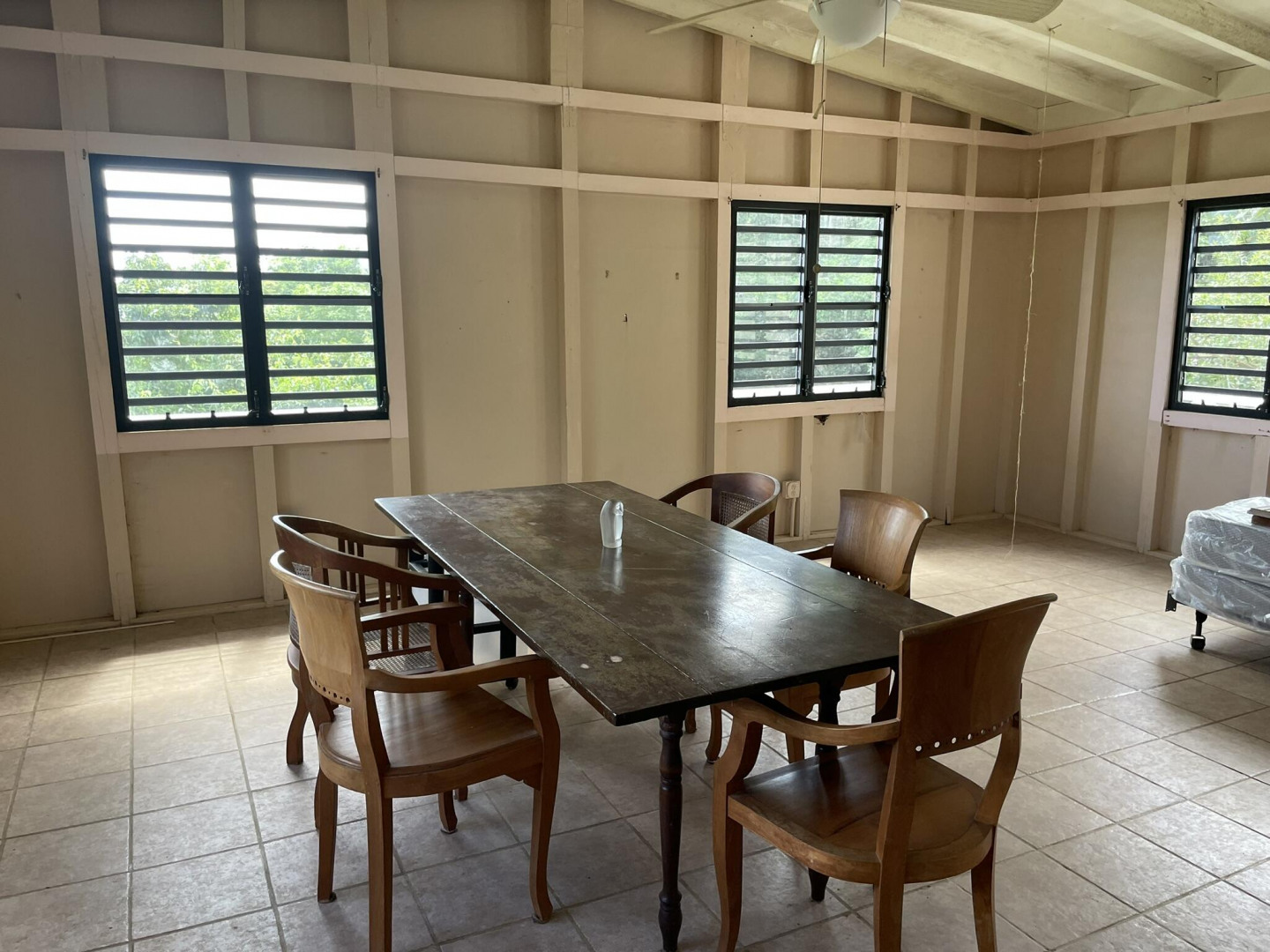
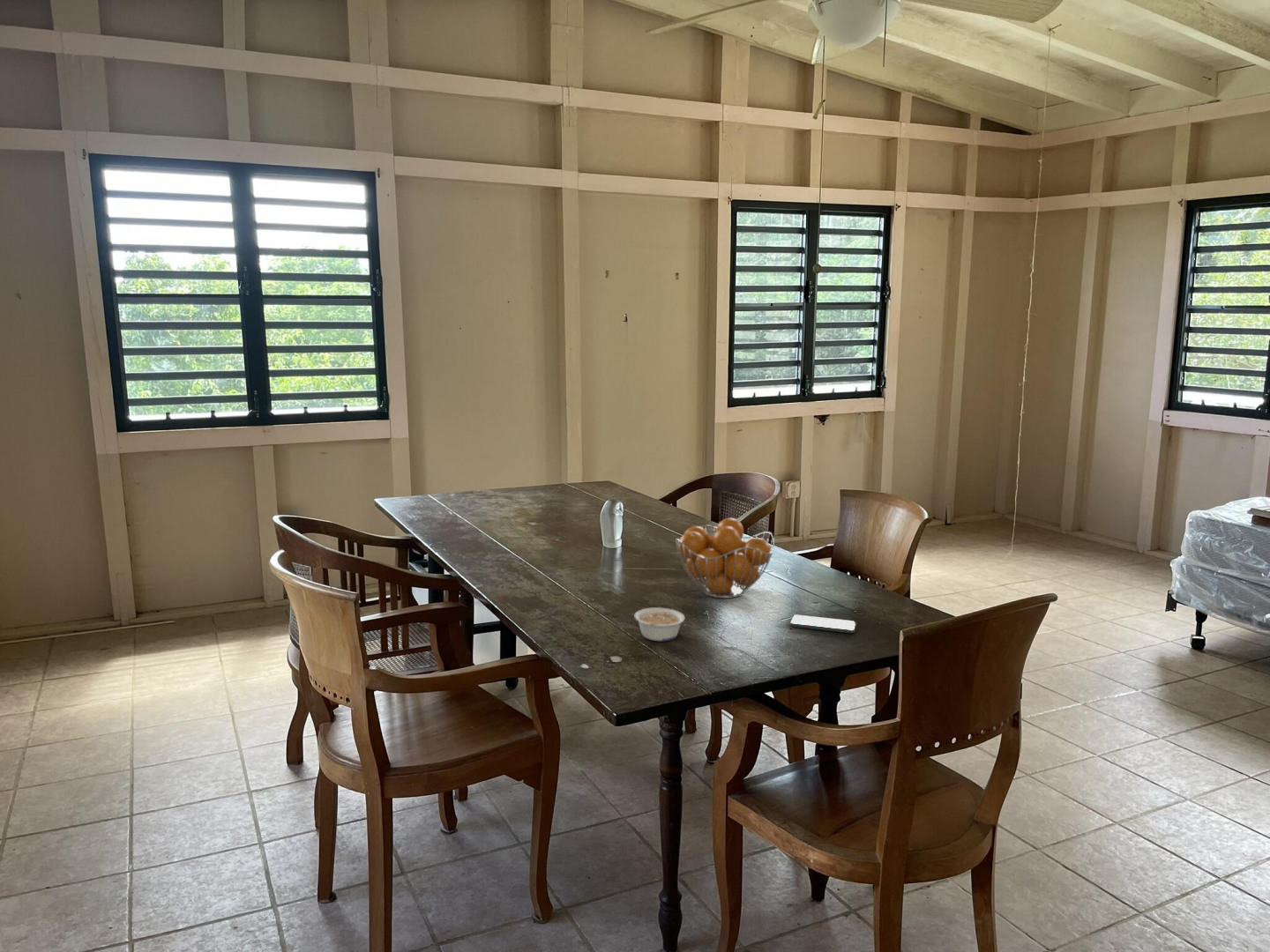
+ fruit basket [675,517,775,599]
+ smartphone [789,614,858,634]
+ legume [633,606,685,642]
